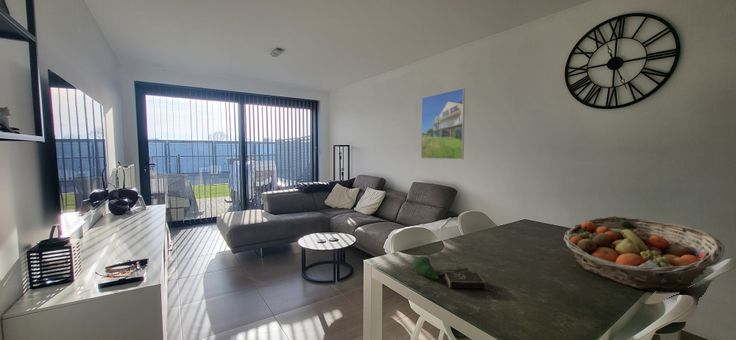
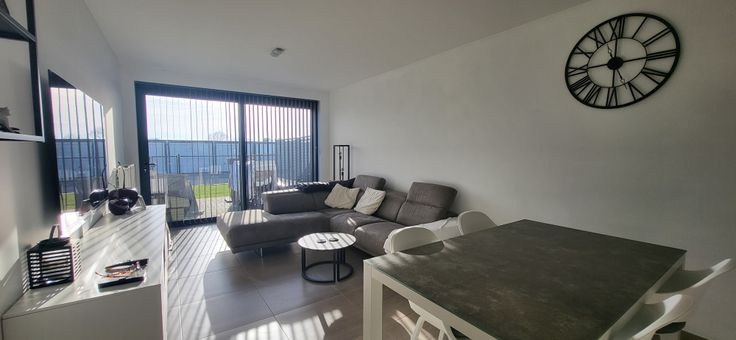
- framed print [420,87,466,160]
- book [413,255,487,290]
- fruit basket [562,215,726,294]
